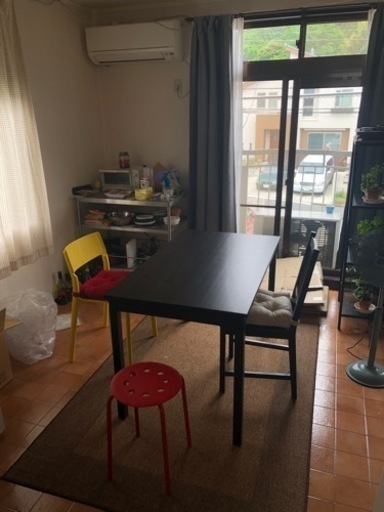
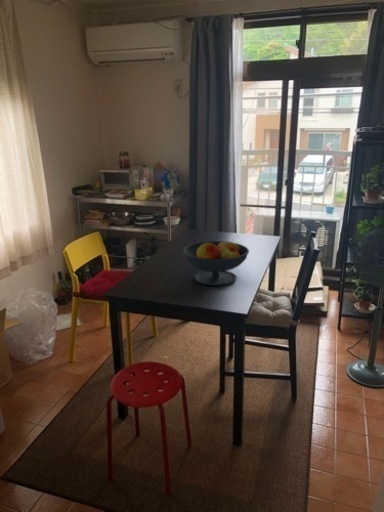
+ fruit bowl [181,238,250,287]
